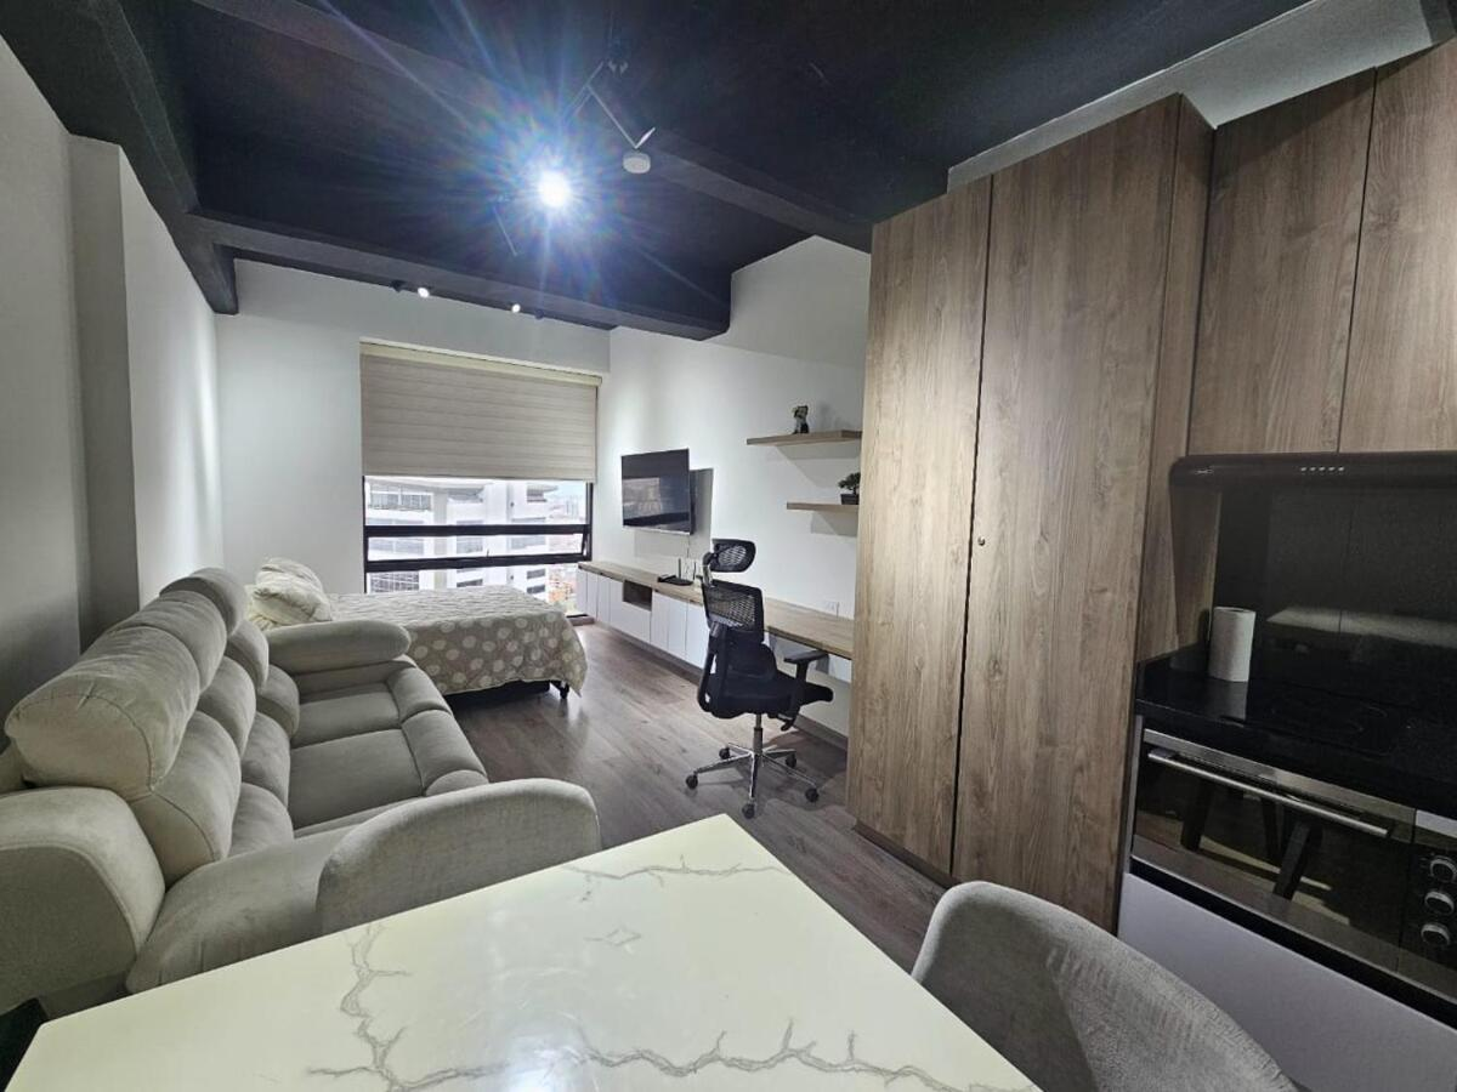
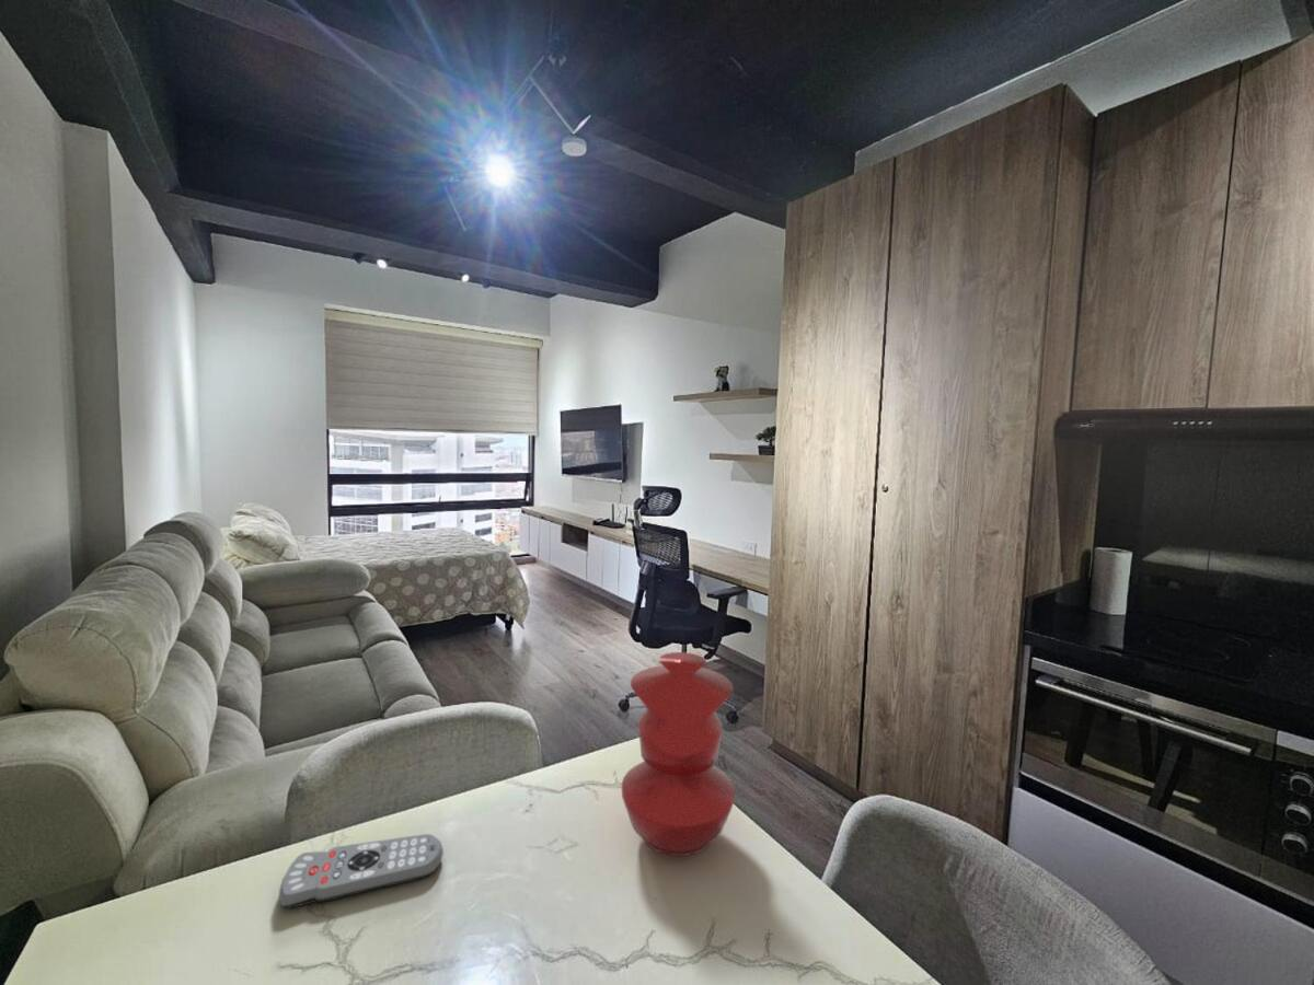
+ remote control [278,833,445,909]
+ vase [621,651,736,857]
